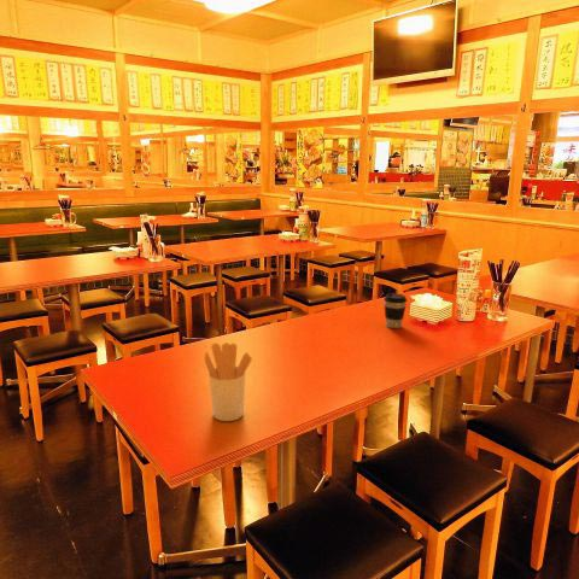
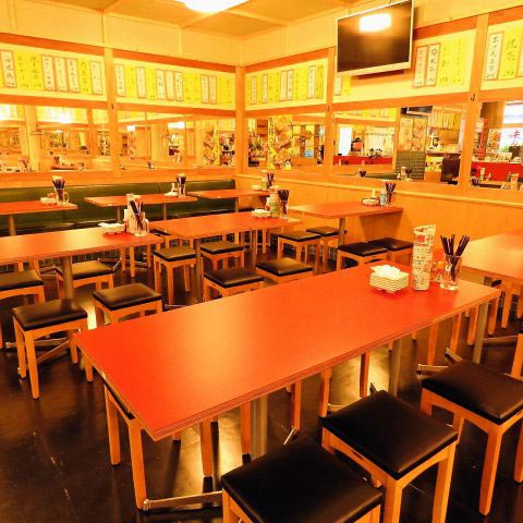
- utensil holder [204,341,253,422]
- coffee cup [382,292,408,329]
